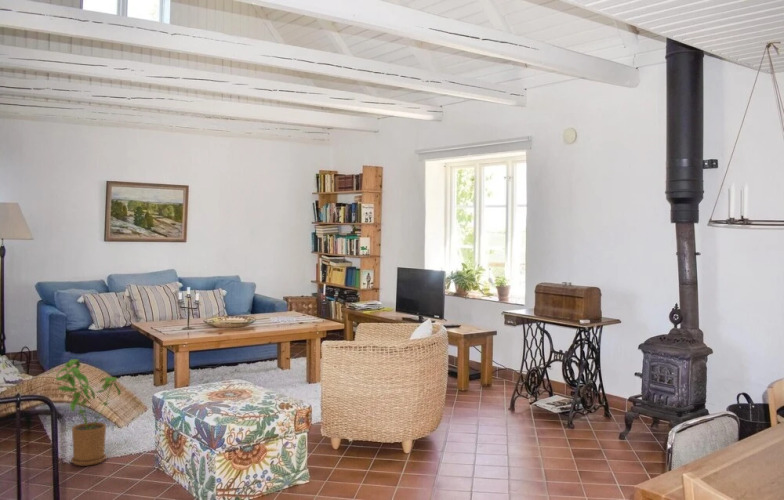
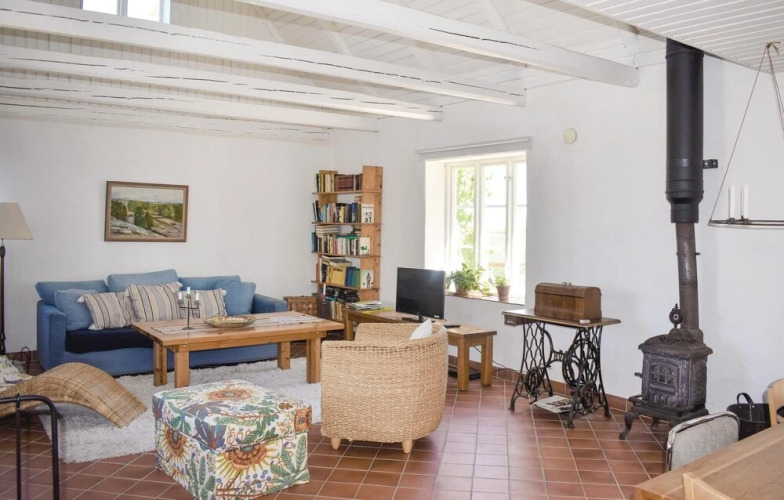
- house plant [55,358,122,467]
